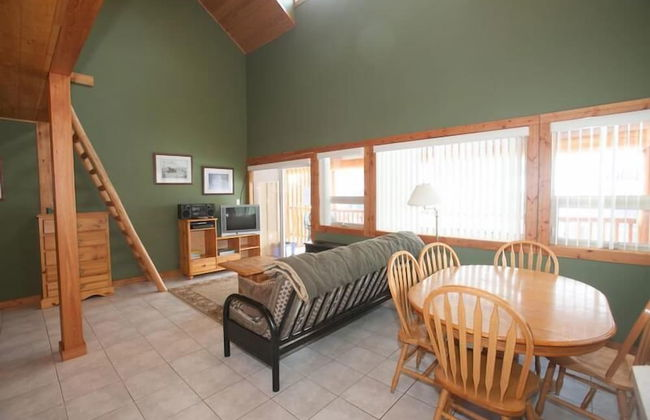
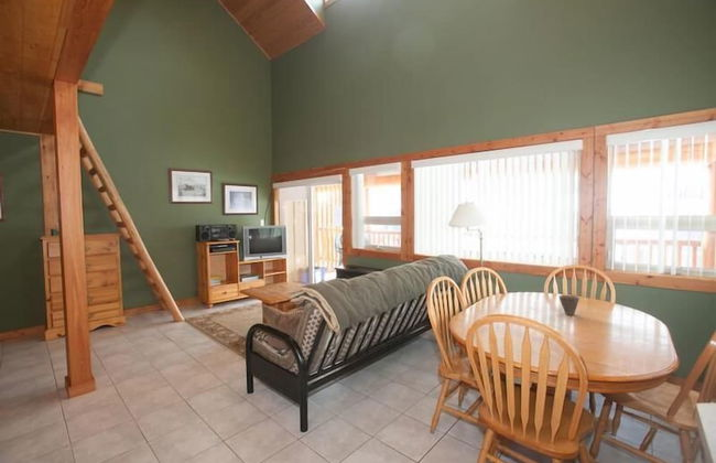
+ cup [558,294,581,315]
